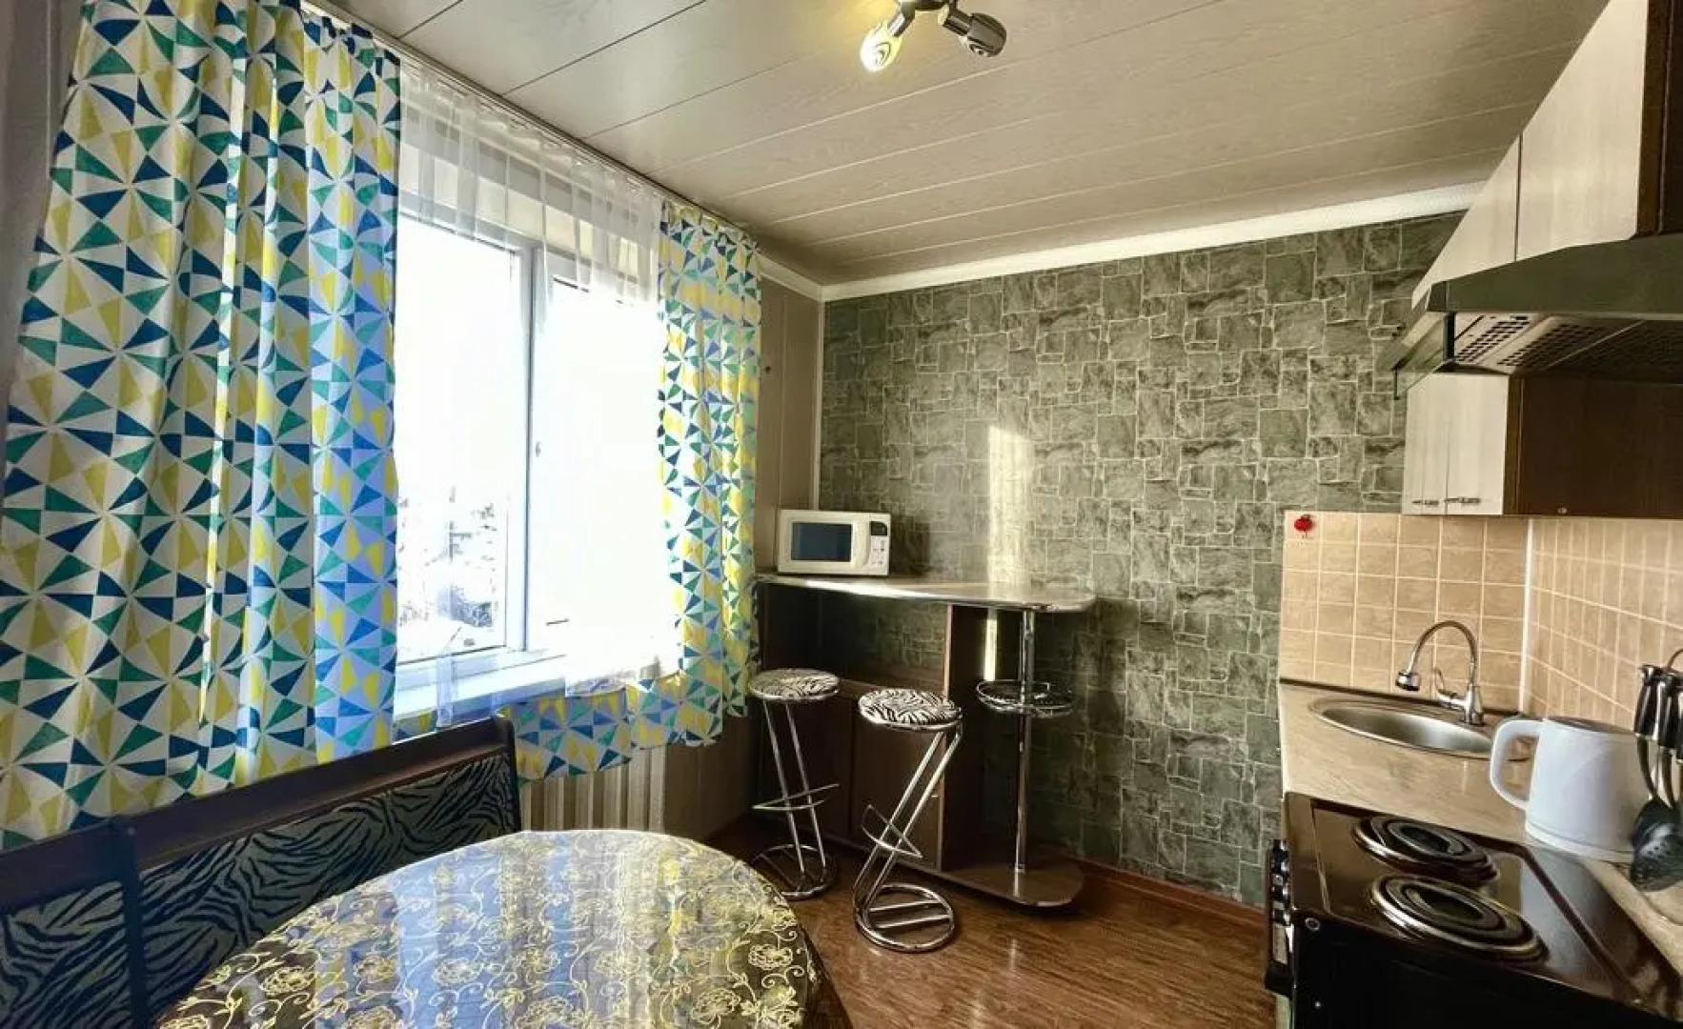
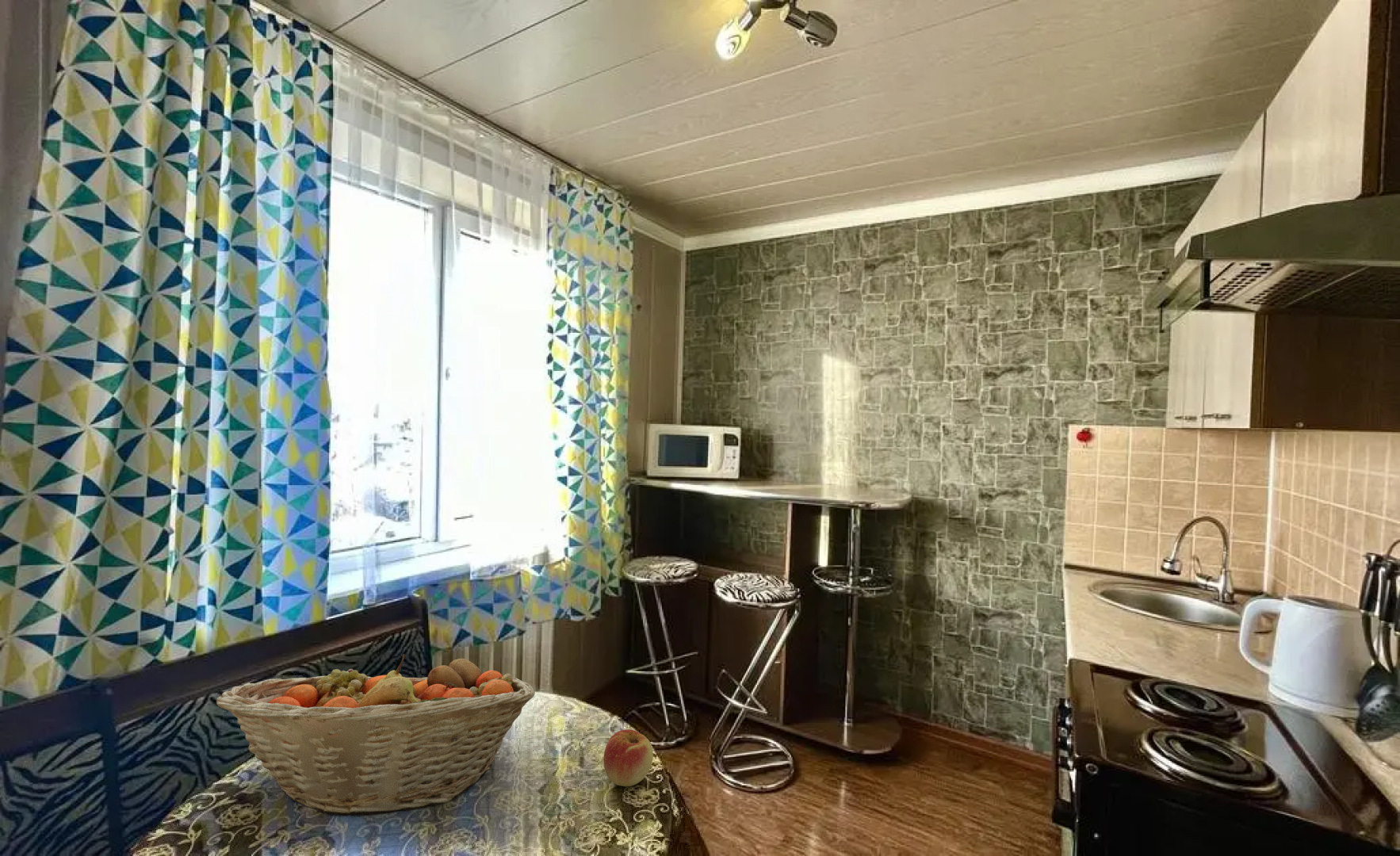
+ apple [602,728,654,787]
+ fruit basket [216,654,536,817]
